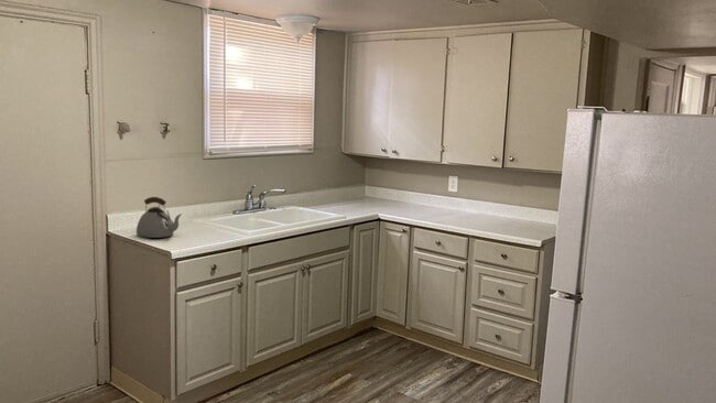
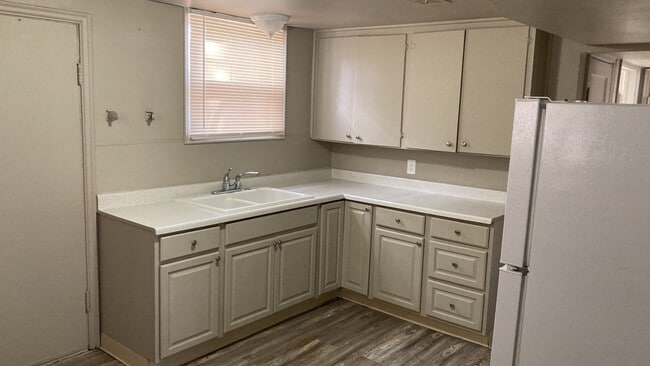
- kettle [135,196,183,239]
